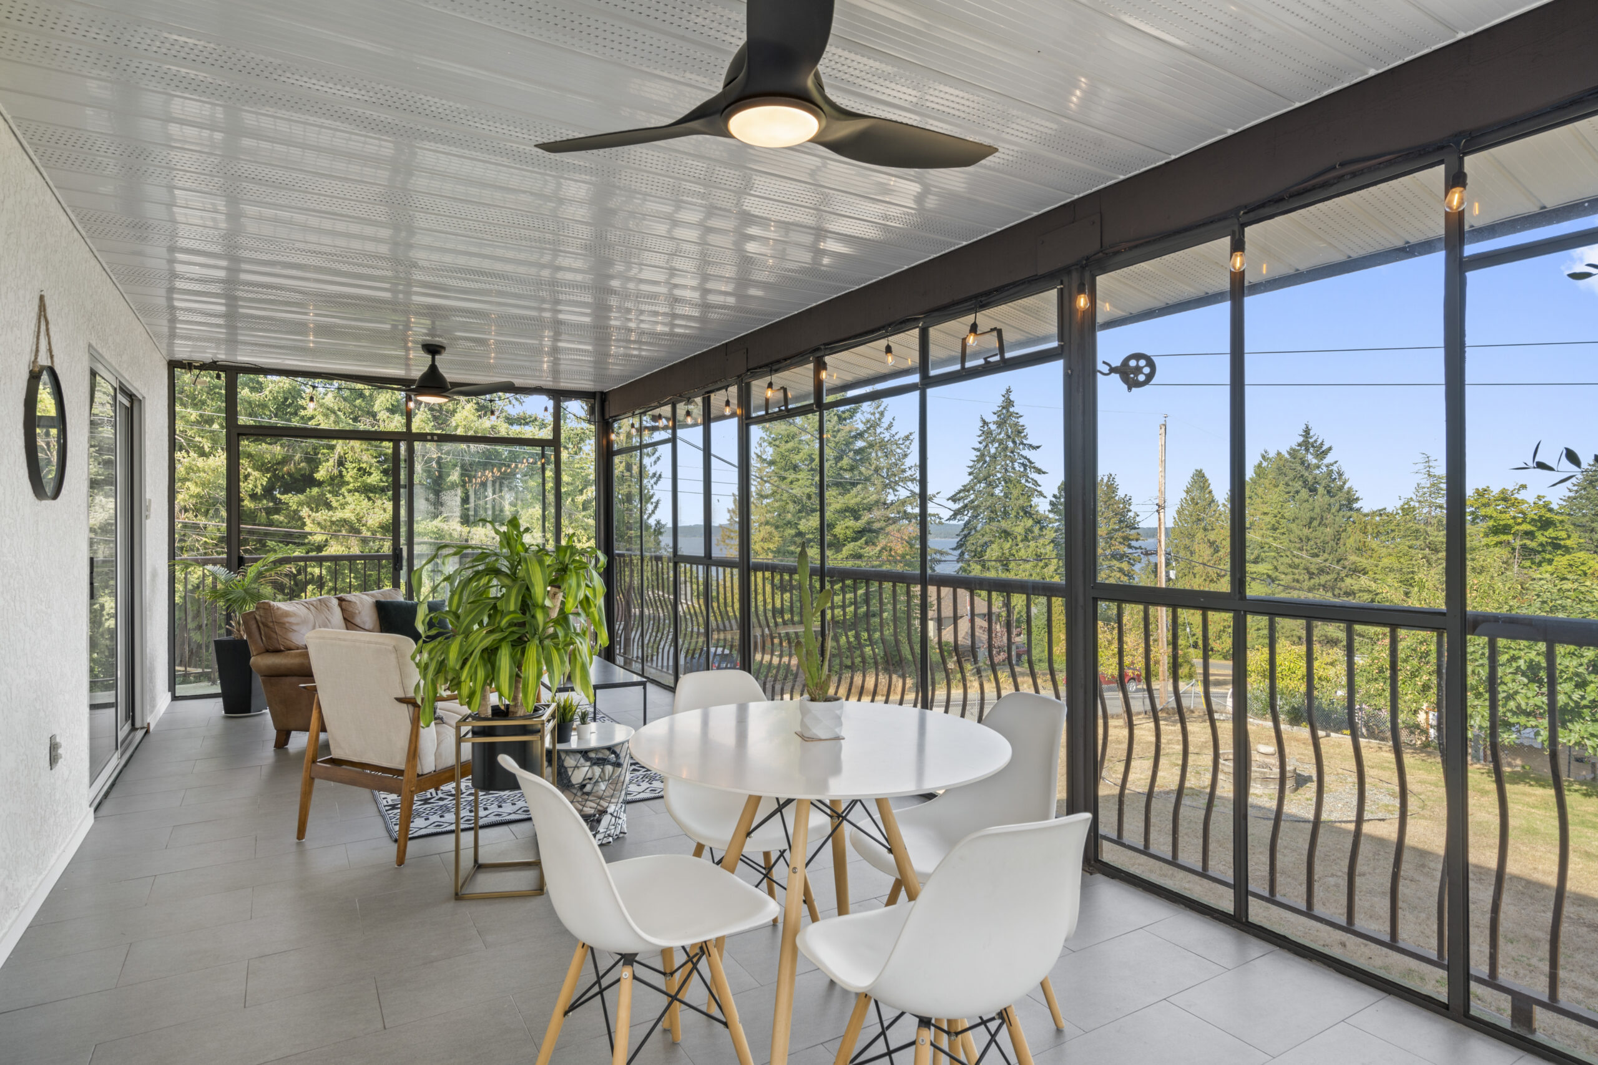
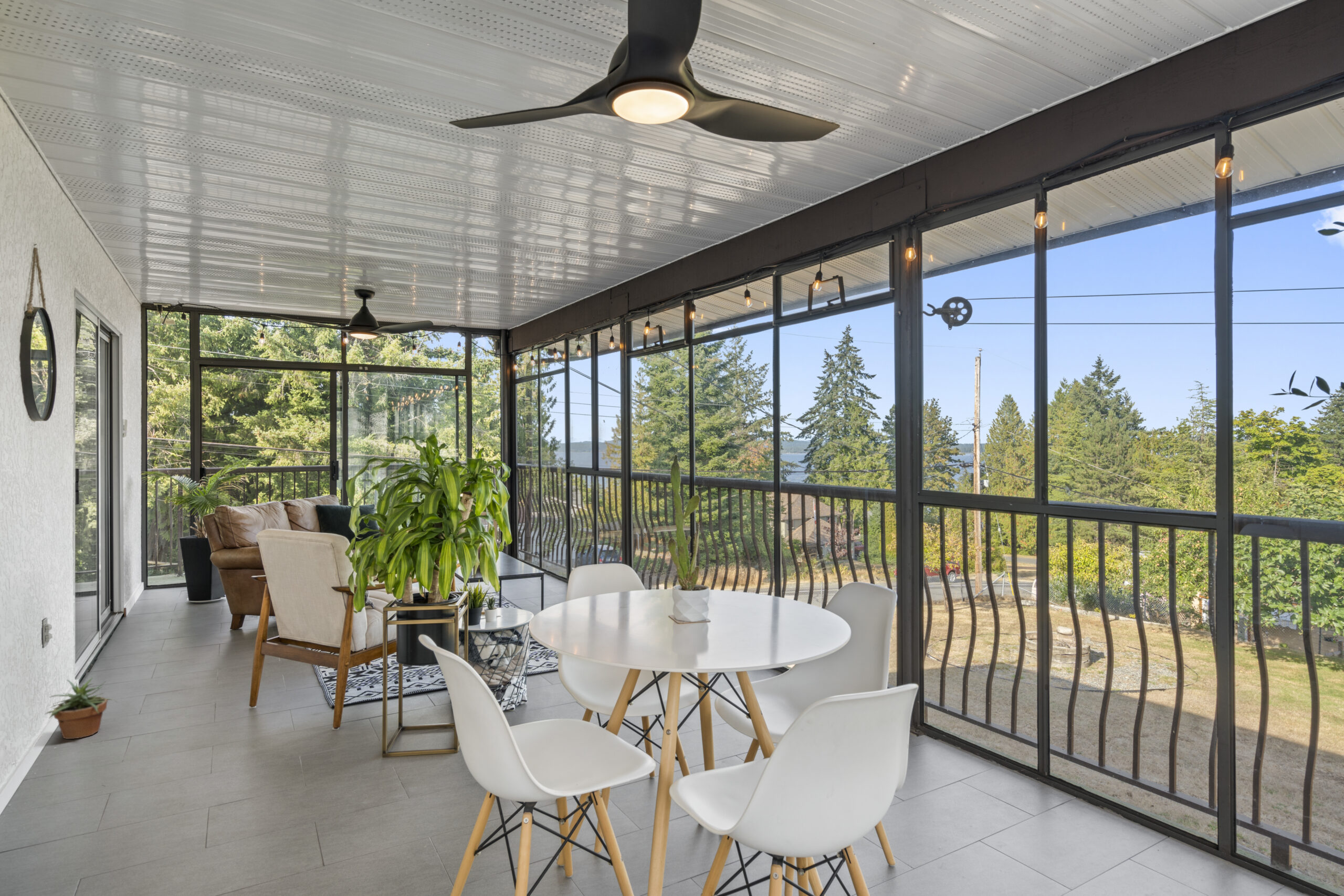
+ potted plant [45,677,118,740]
